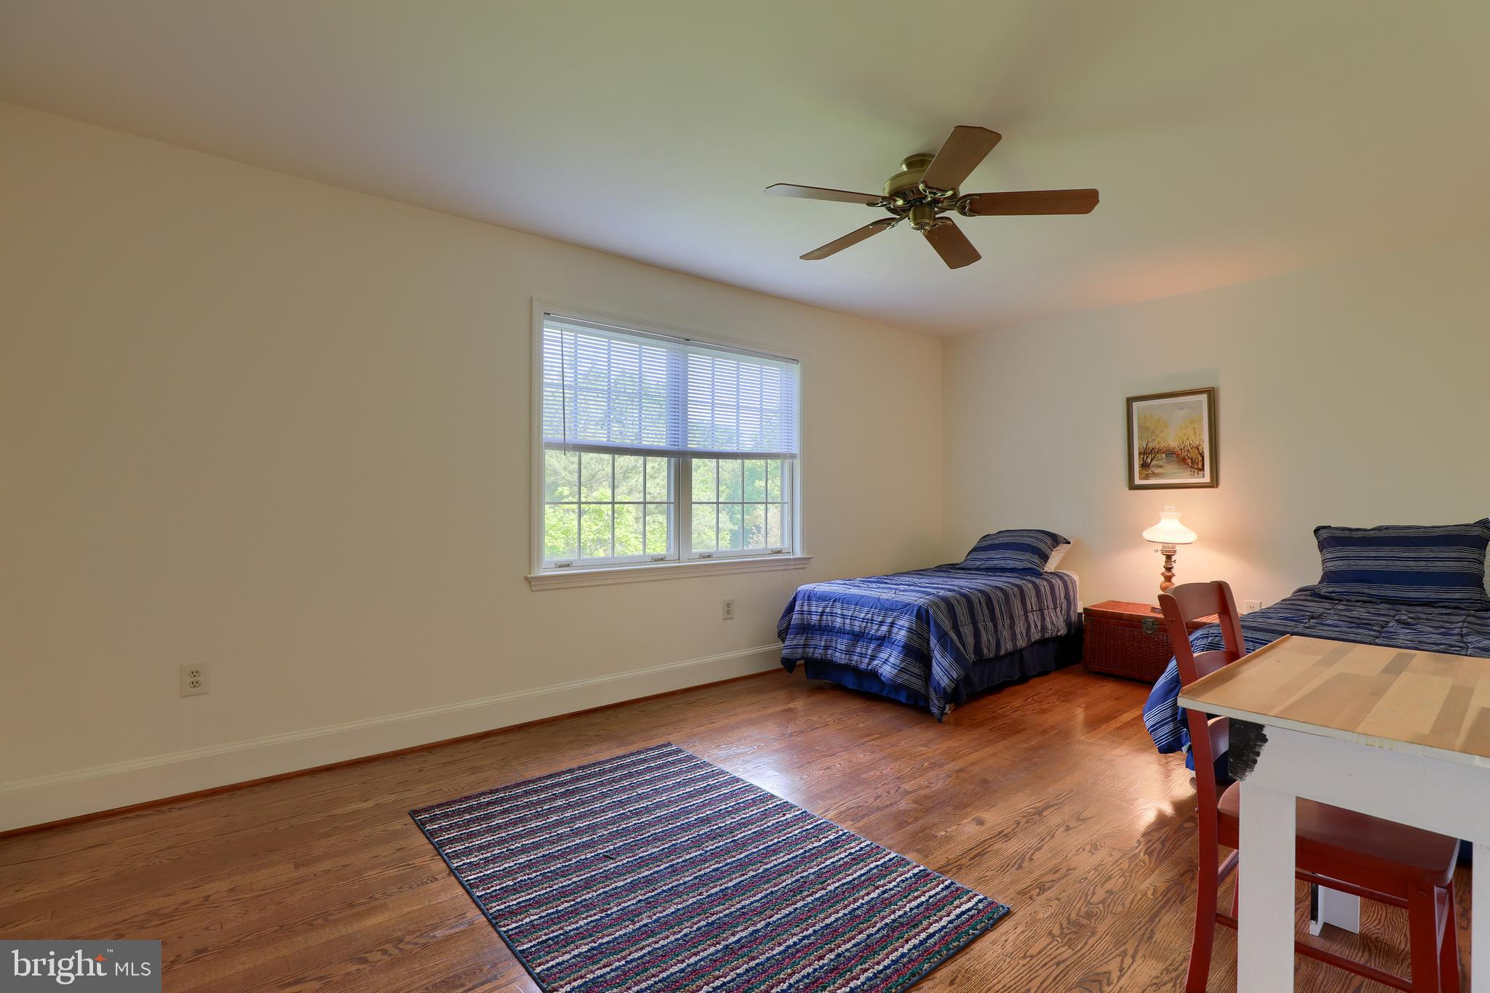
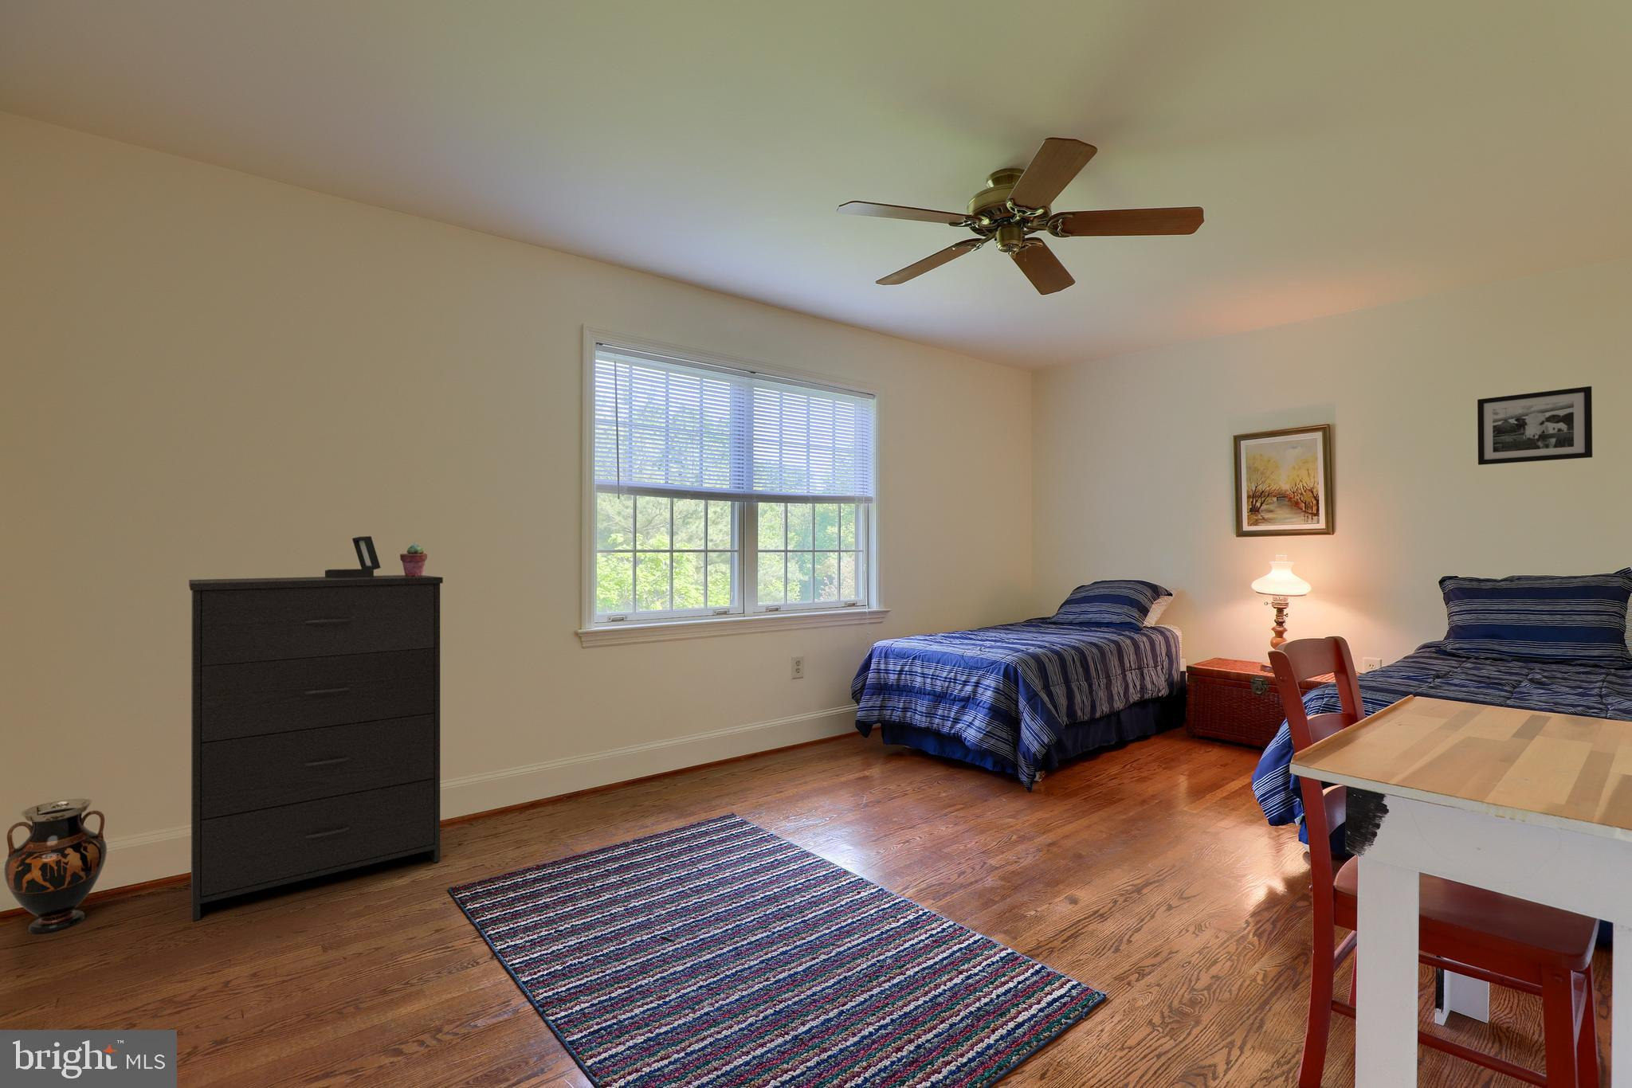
+ dresser [188,574,444,922]
+ potted succulent [399,544,427,577]
+ picture frame [1477,385,1593,466]
+ jewelry box [324,536,381,578]
+ vase [4,798,108,934]
